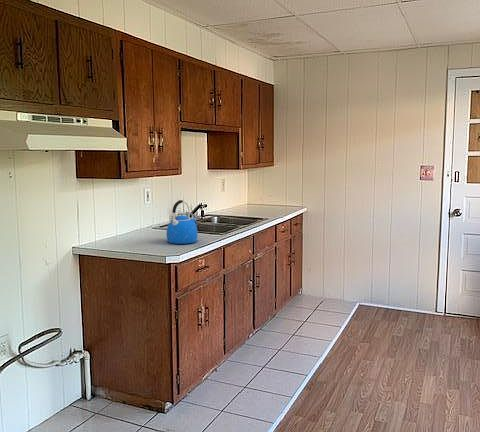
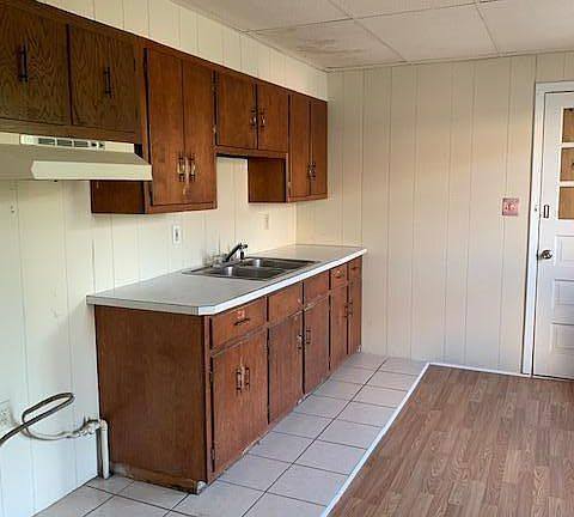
- kettle [166,199,199,245]
